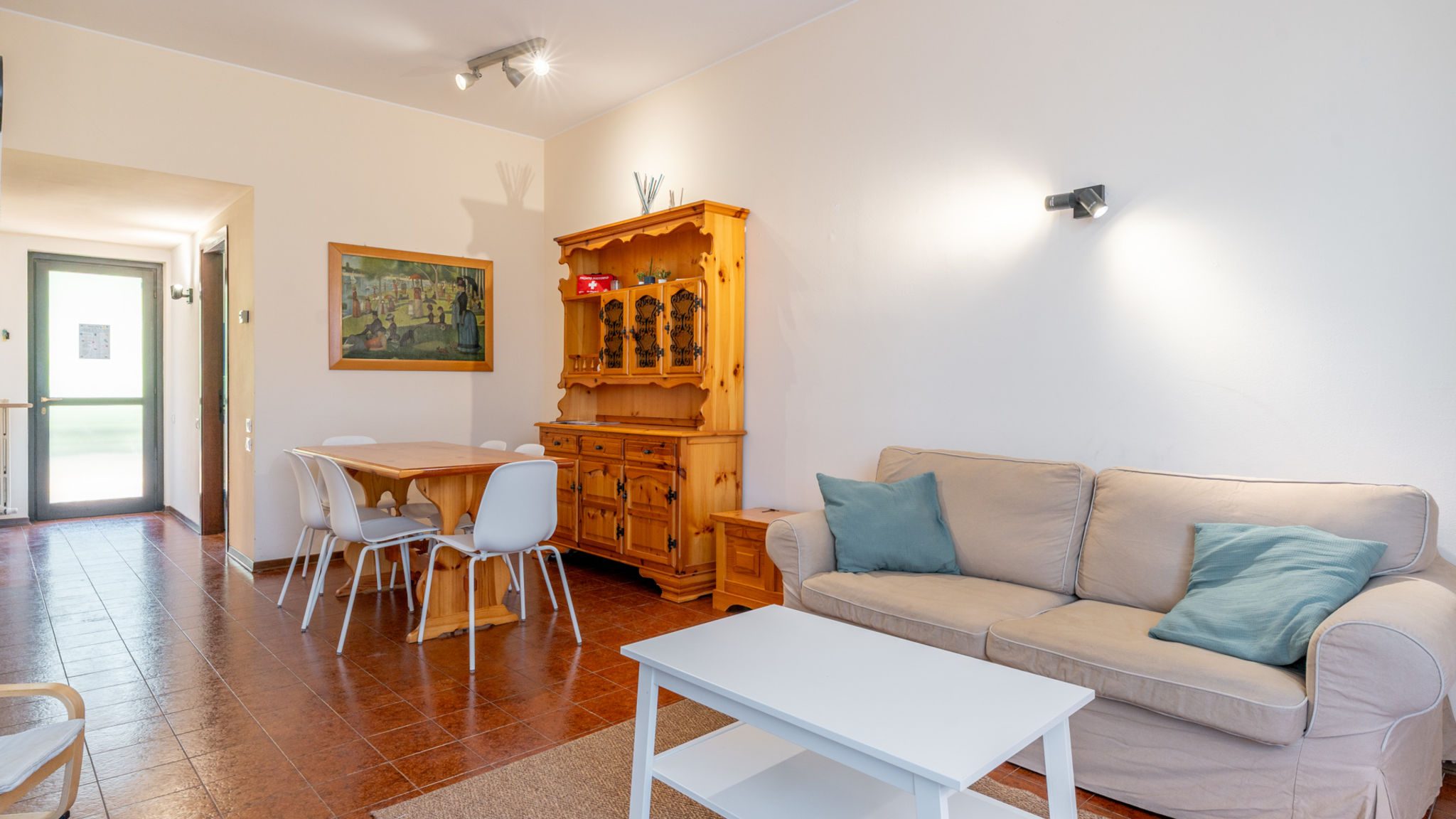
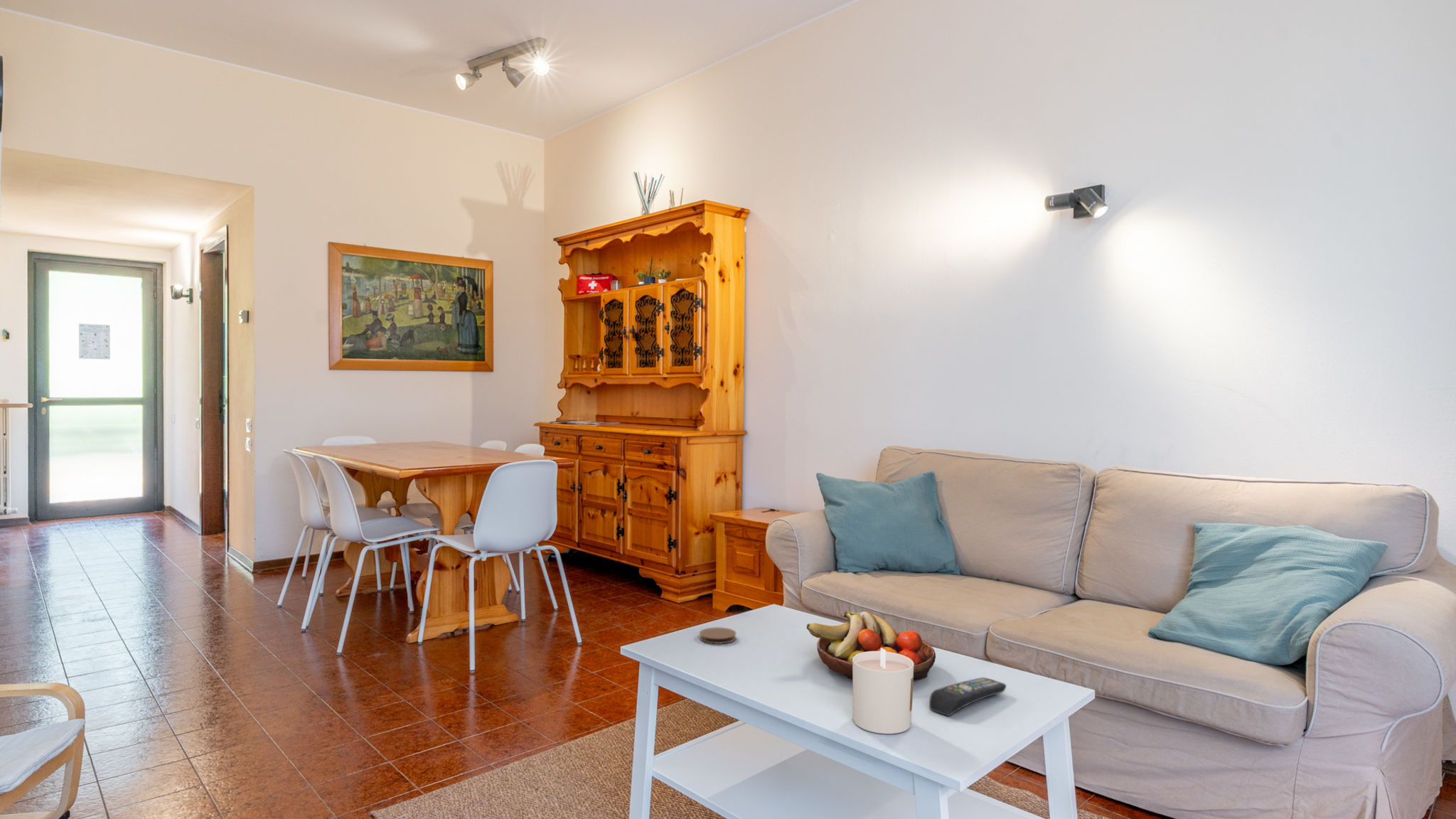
+ remote control [928,677,1007,717]
+ fruit bowl [806,610,936,681]
+ candle [852,648,914,734]
+ coaster [699,626,737,645]
